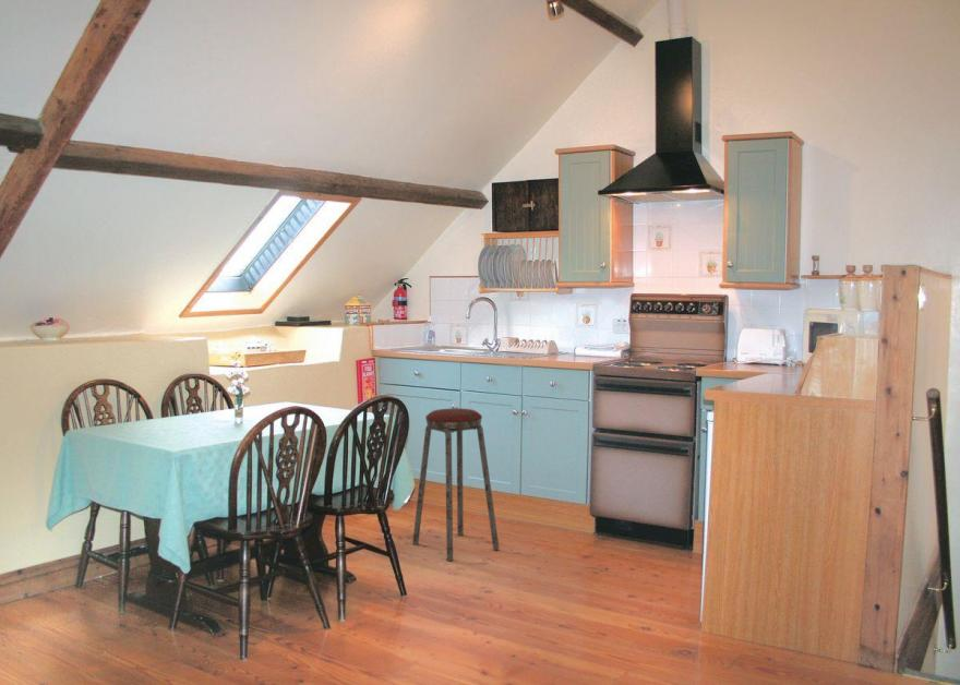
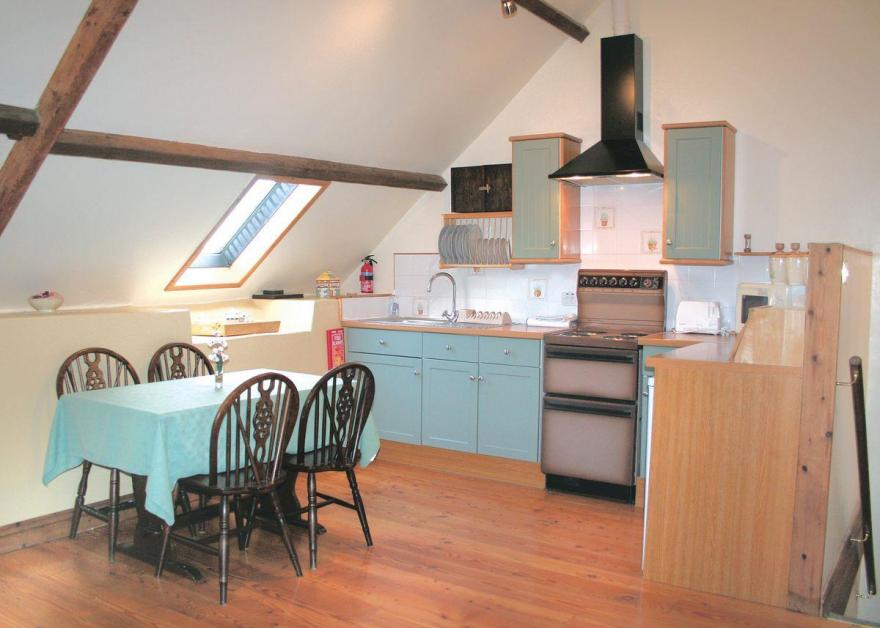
- music stool [411,407,501,562]
